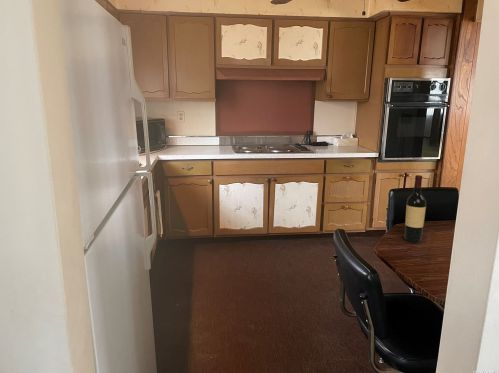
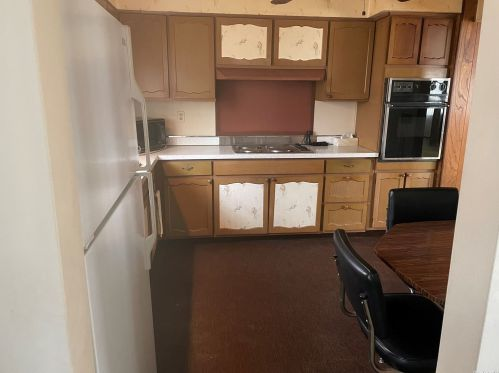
- wine bottle [404,174,427,243]
